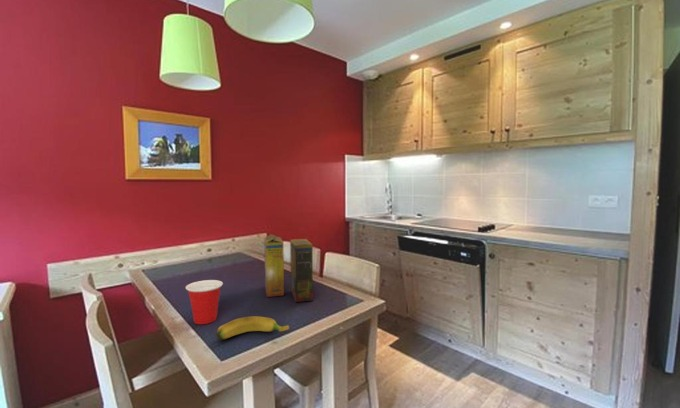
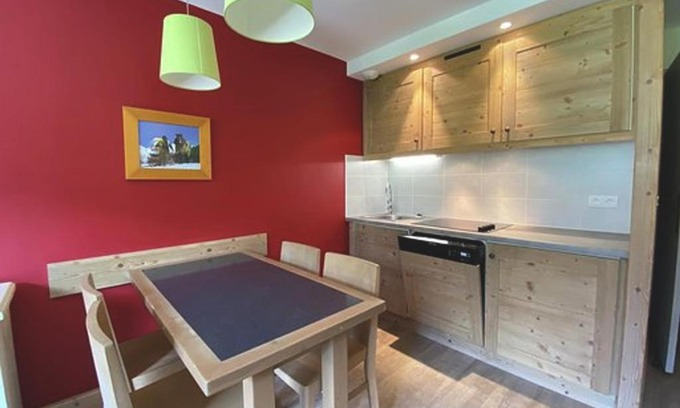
- cereal box [263,233,314,303]
- cup [185,279,224,325]
- banana [216,315,290,340]
